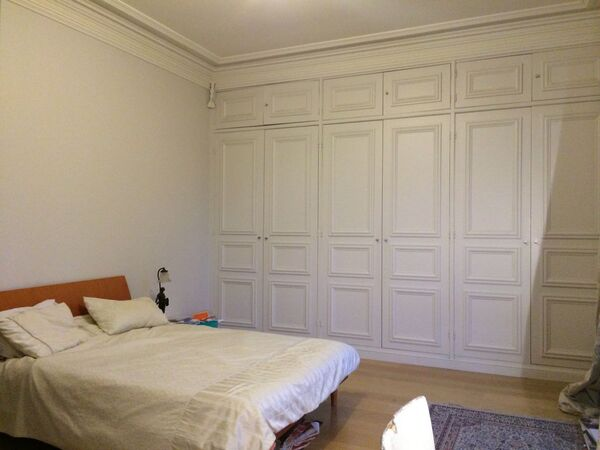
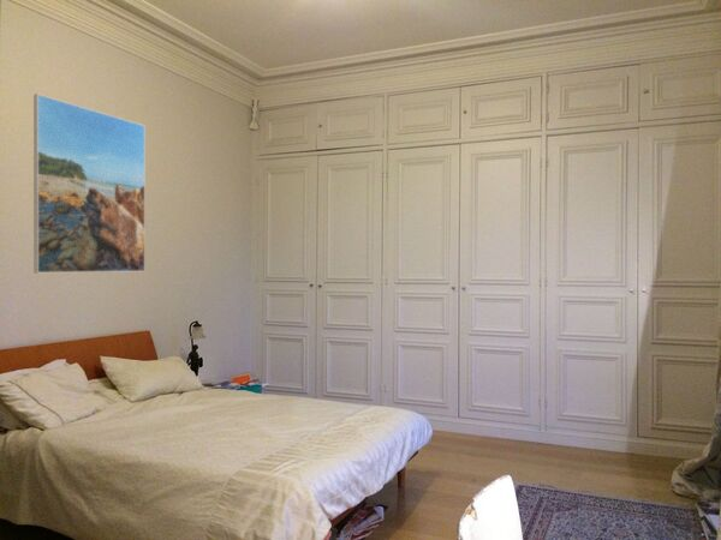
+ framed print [32,92,147,274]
